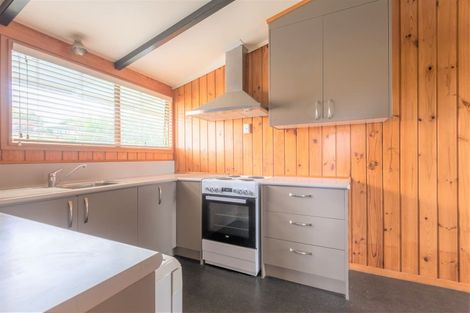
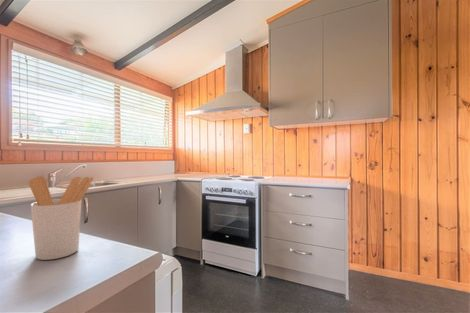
+ utensil holder [28,175,94,261]
